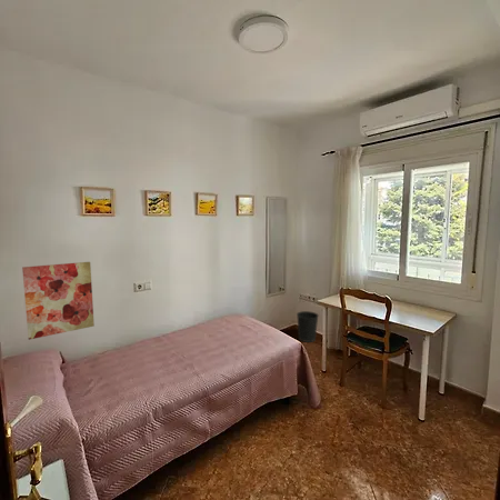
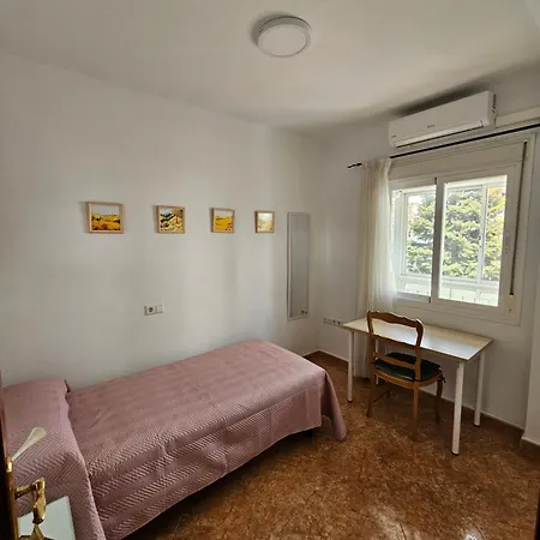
- wastebasket [296,310,320,343]
- wall art [21,261,96,341]
